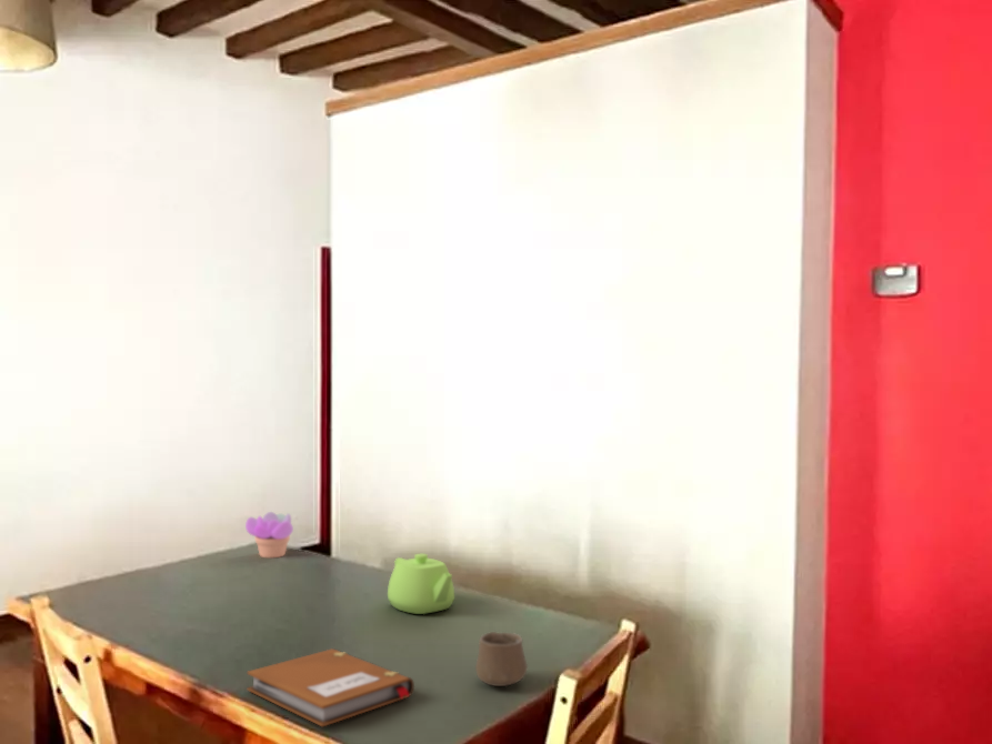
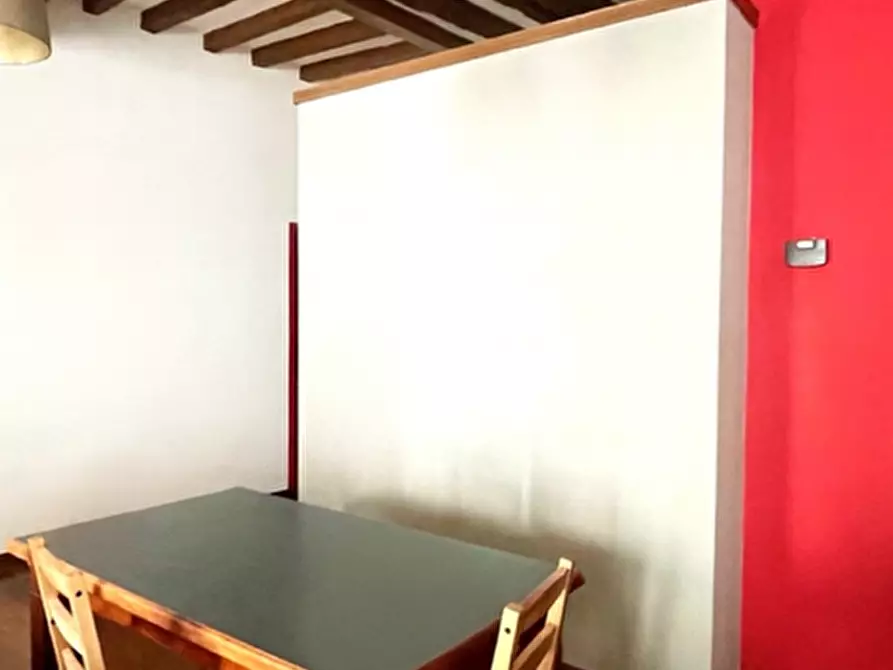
- succulent plant [244,511,294,559]
- notebook [247,647,415,727]
- teapot [387,553,455,615]
- cup [474,631,529,687]
